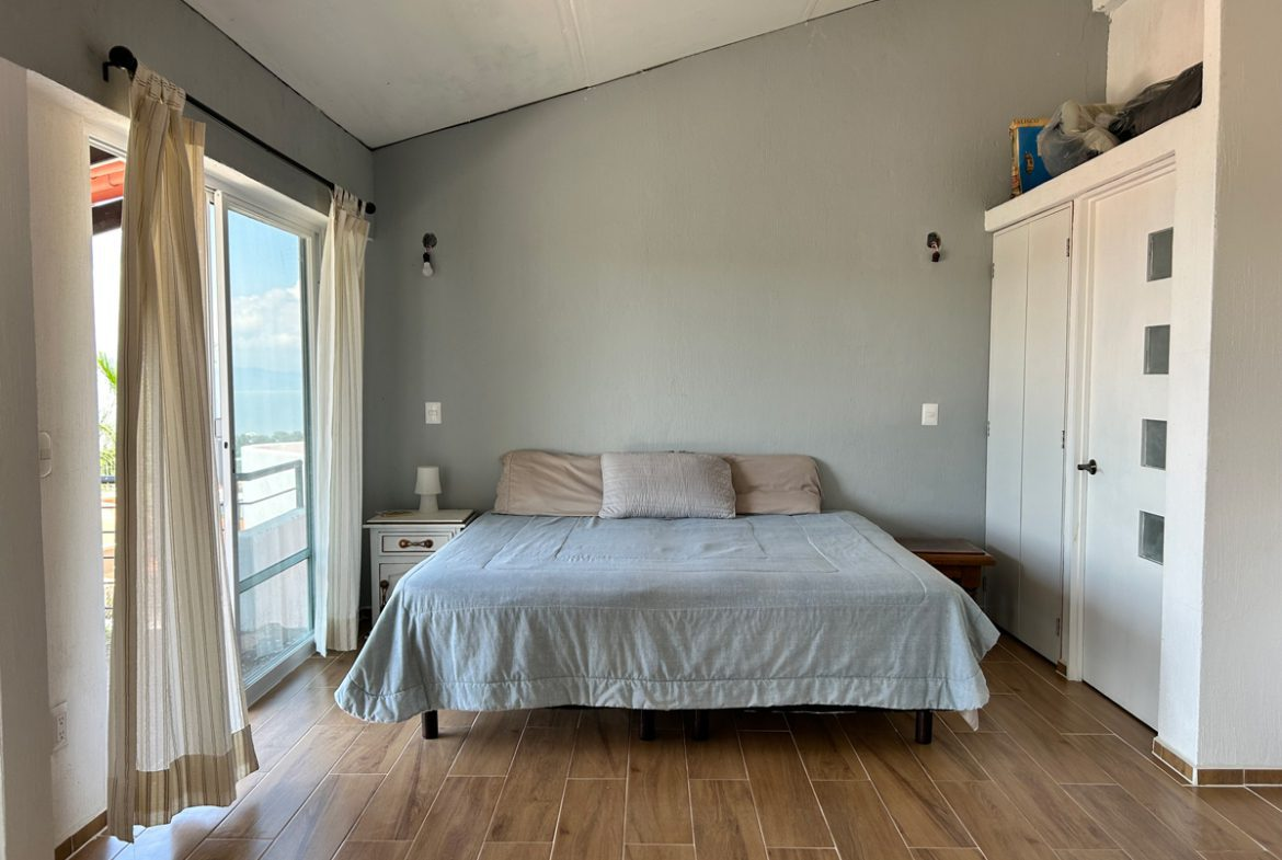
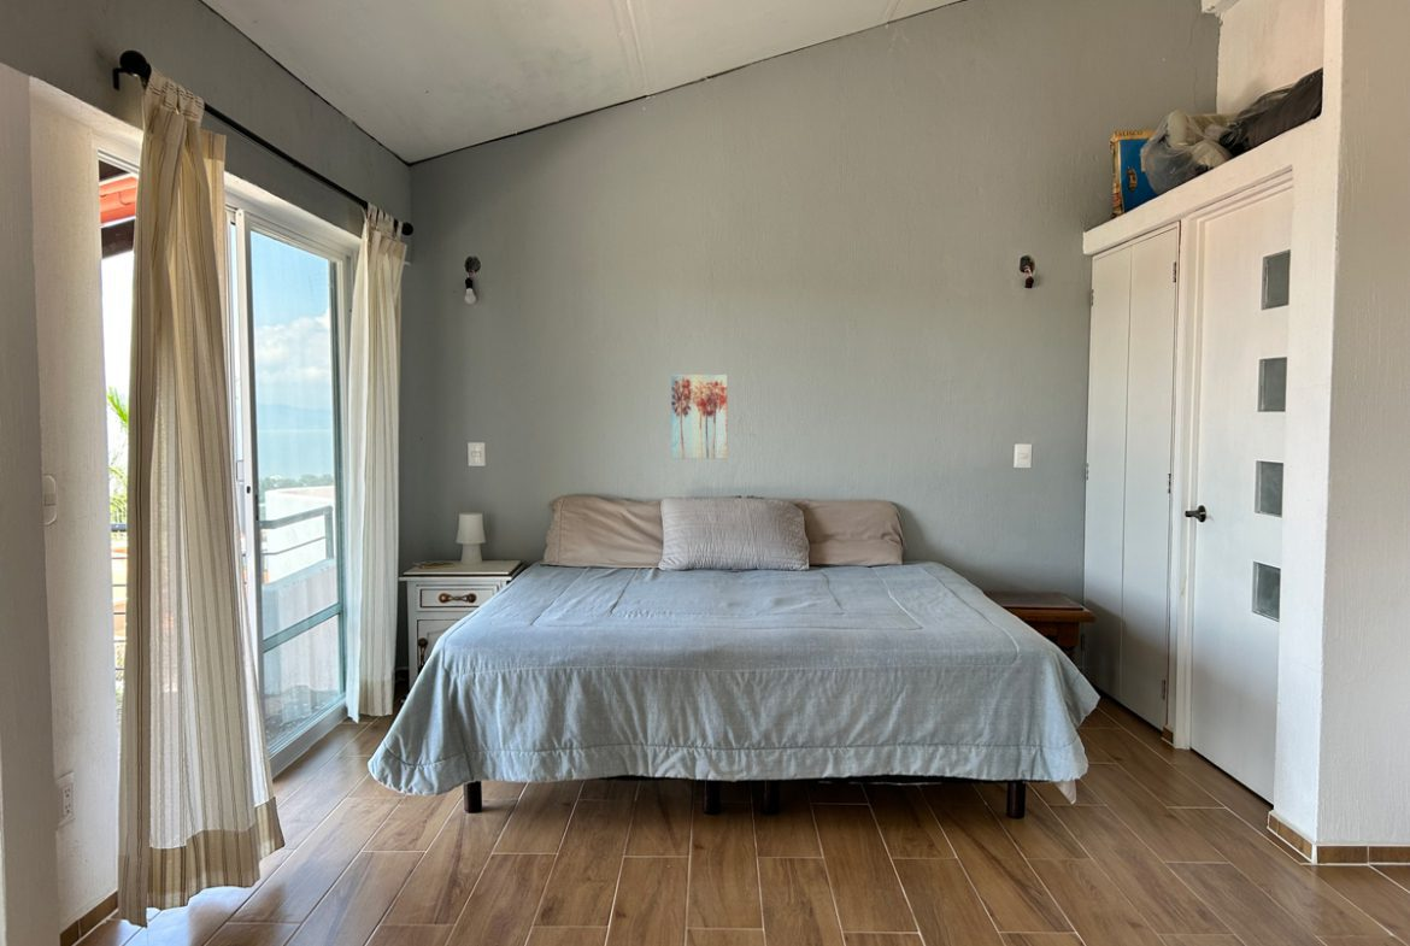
+ wall art [670,374,728,459]
